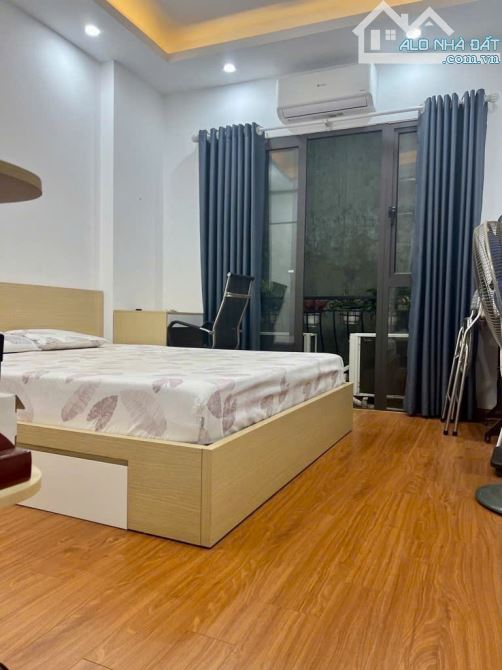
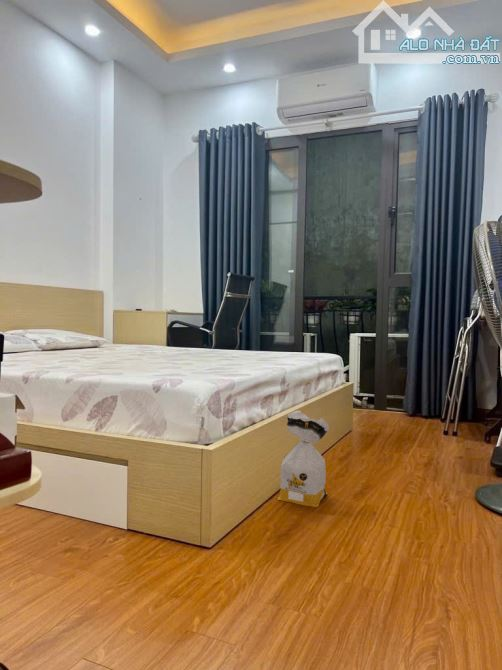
+ bag [276,410,331,508]
